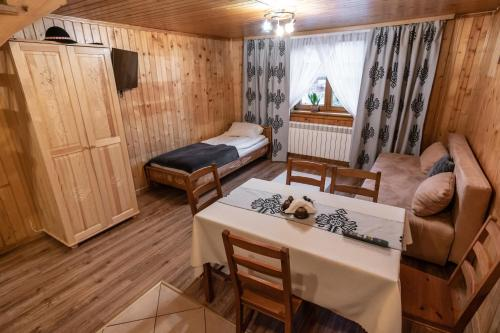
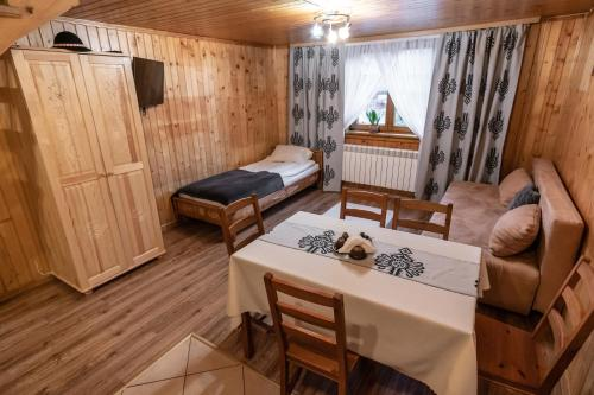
- remote control [341,228,390,249]
